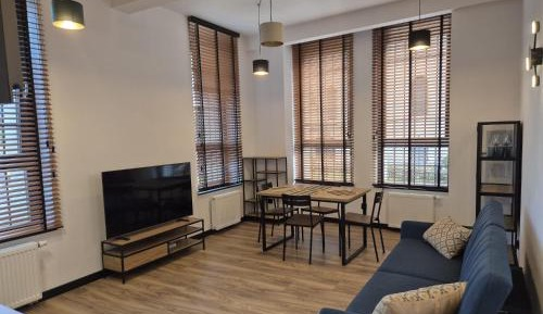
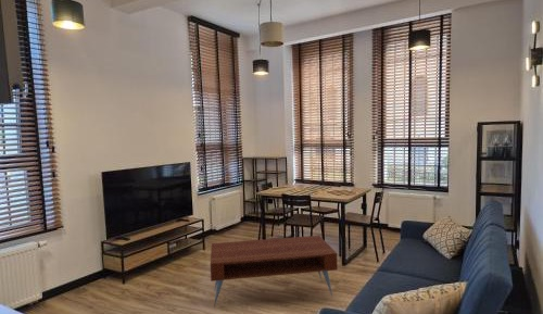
+ coffee table [210,235,339,309]
